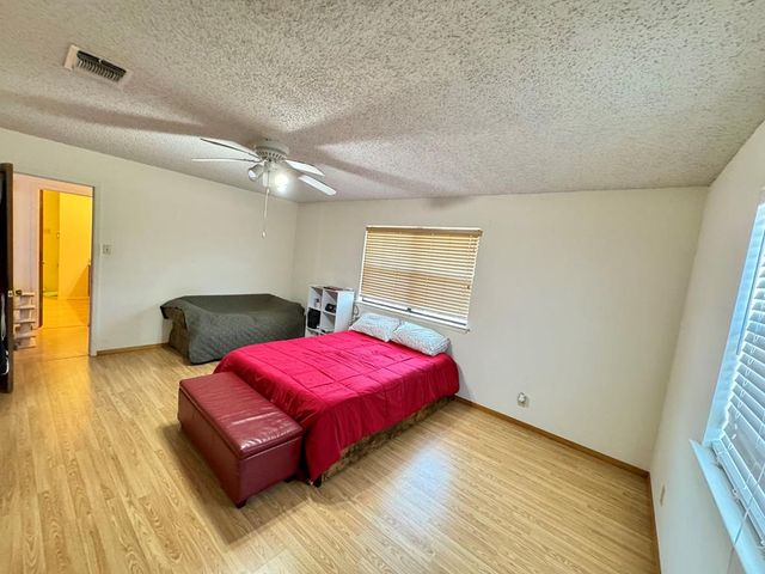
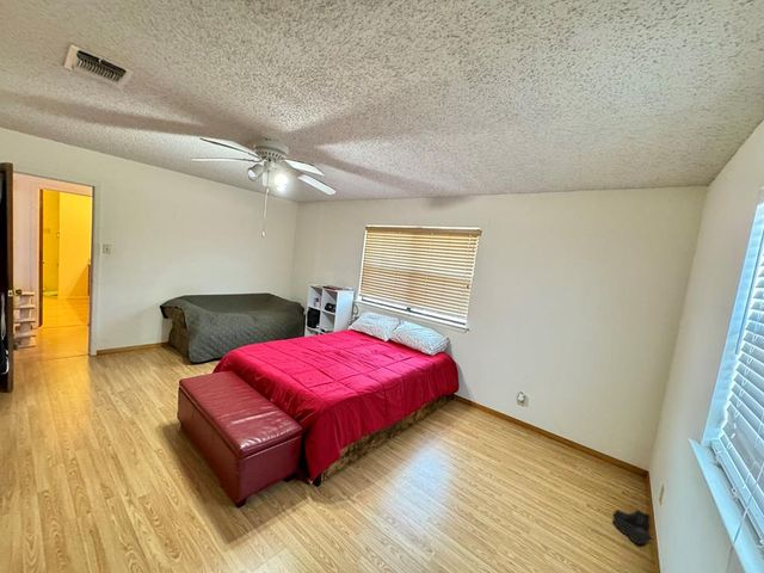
+ boots [612,507,655,546]
